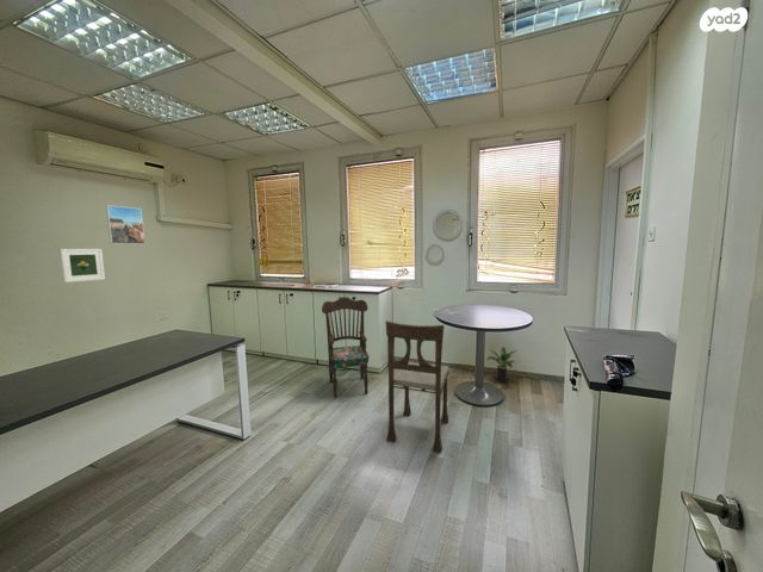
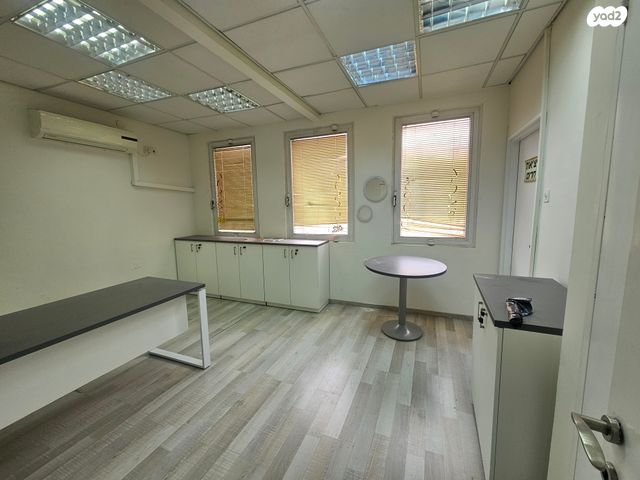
- dining chair [321,296,371,398]
- dining chair [385,319,451,453]
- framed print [58,248,106,284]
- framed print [105,204,145,245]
- potted plant [485,346,519,384]
